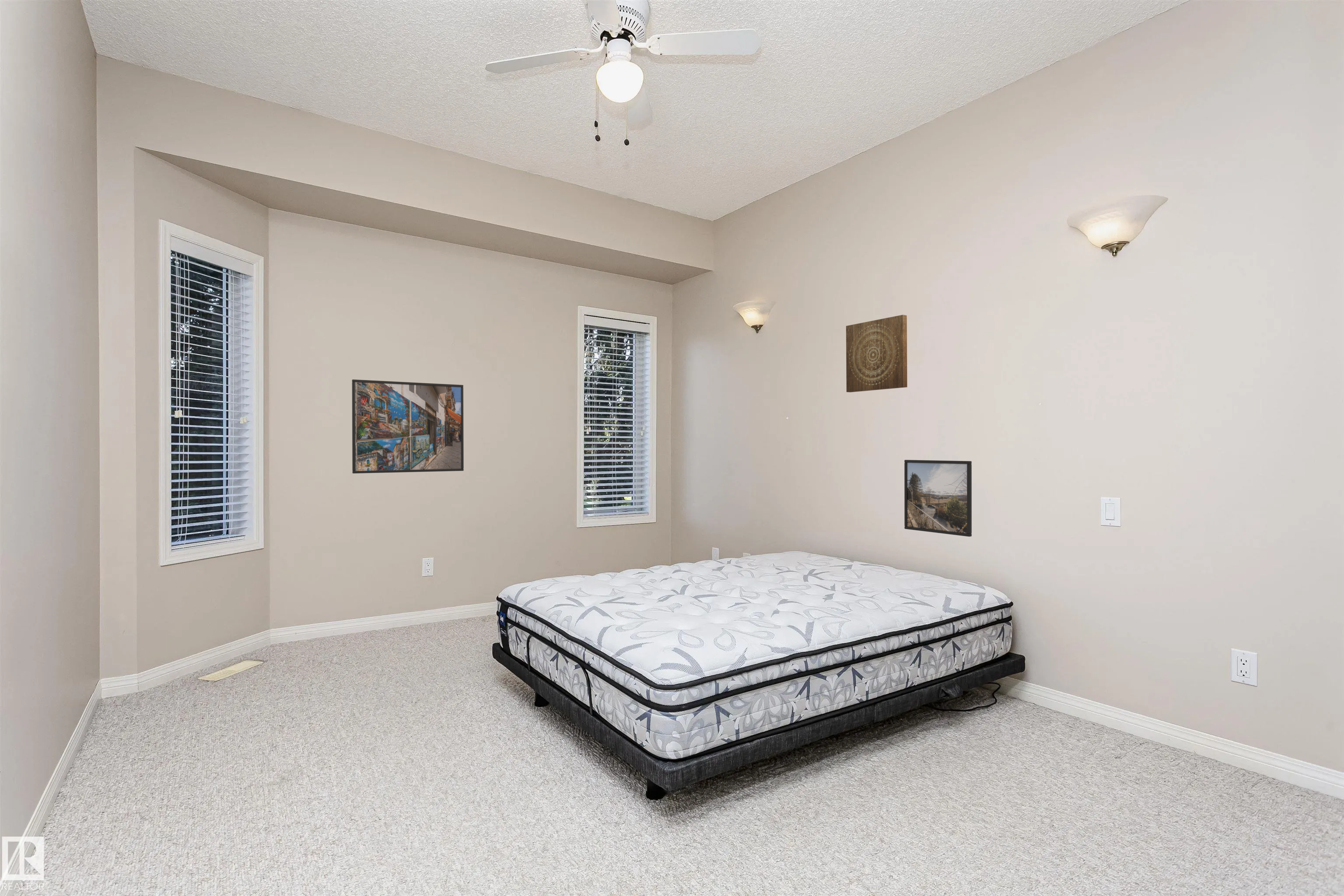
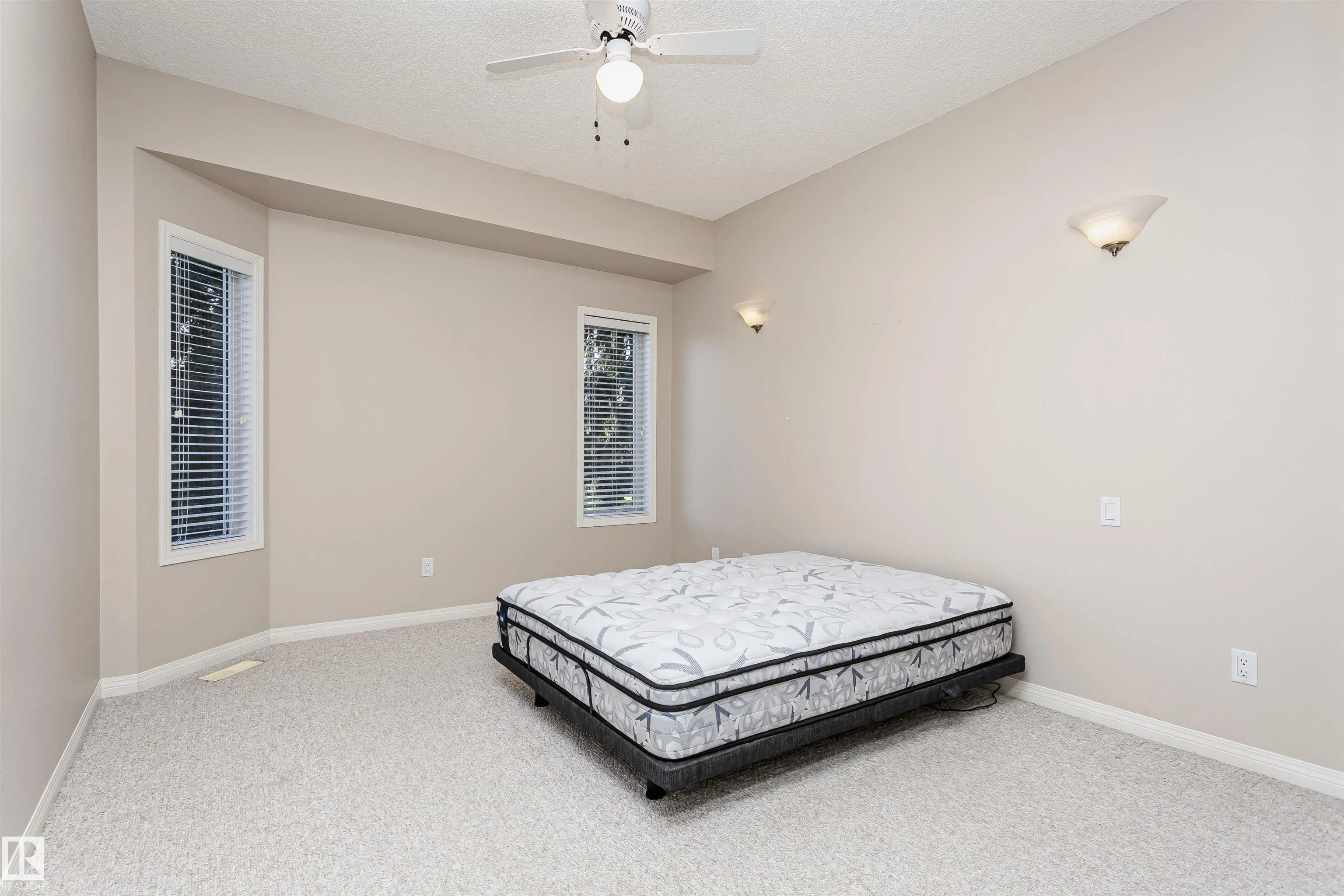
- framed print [351,379,464,474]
- wall art [846,315,908,393]
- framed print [904,459,972,537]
